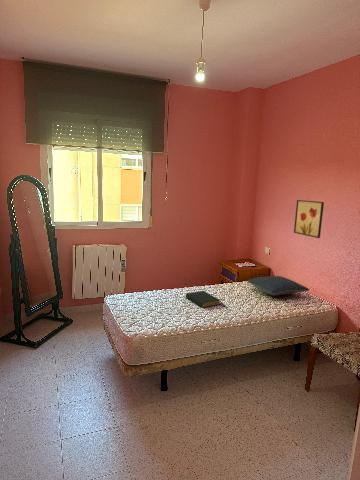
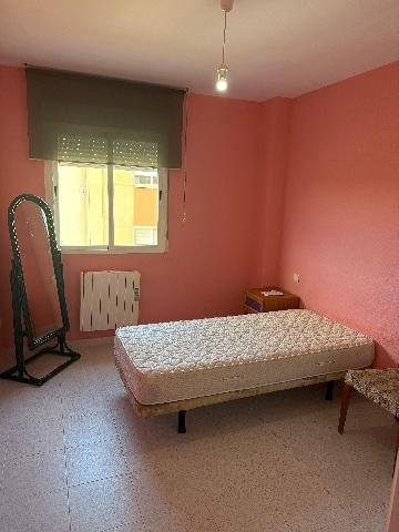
- hardback book [185,290,221,309]
- wall art [293,199,325,239]
- pillow [246,275,310,296]
